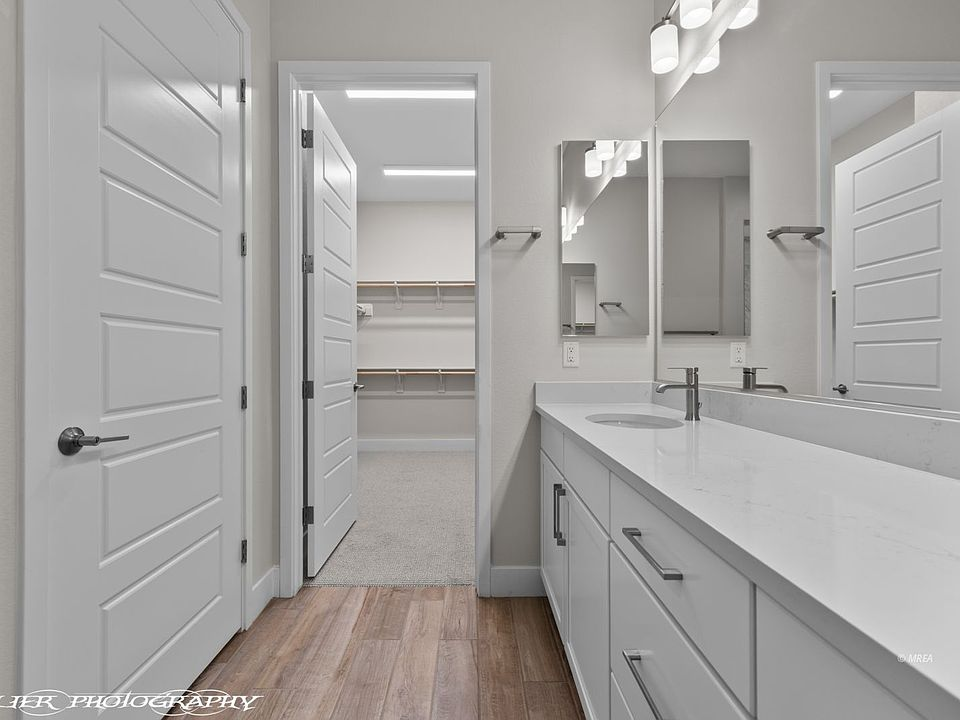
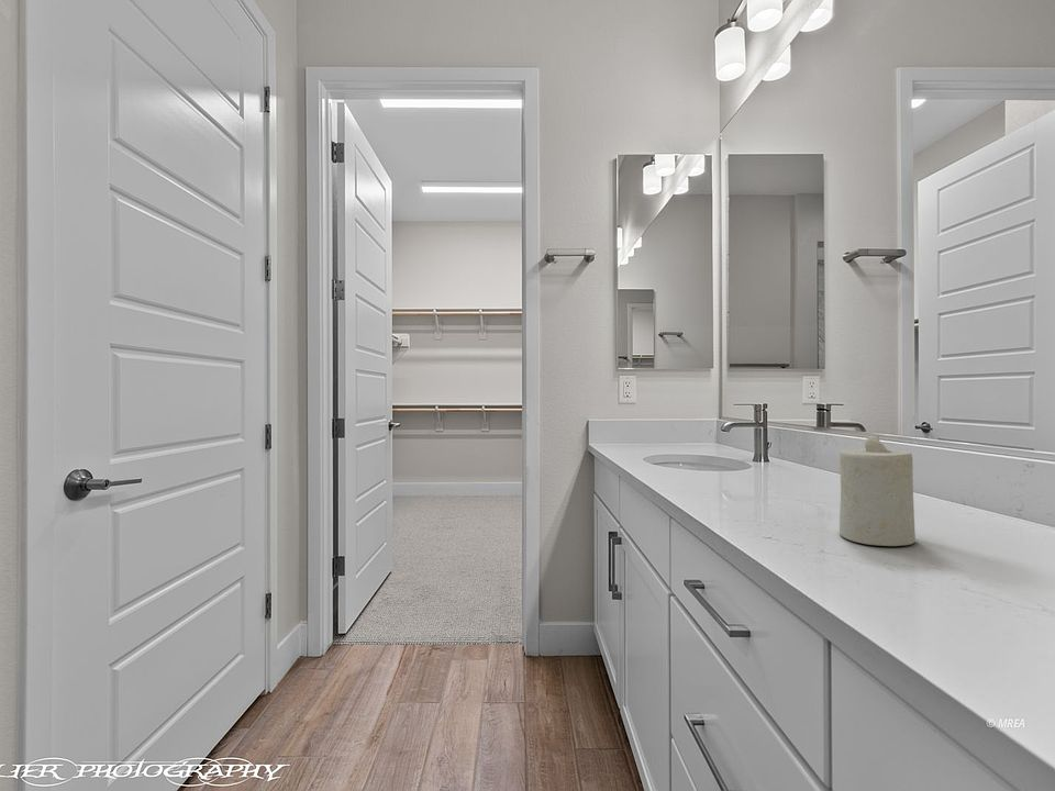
+ candle [839,434,917,547]
